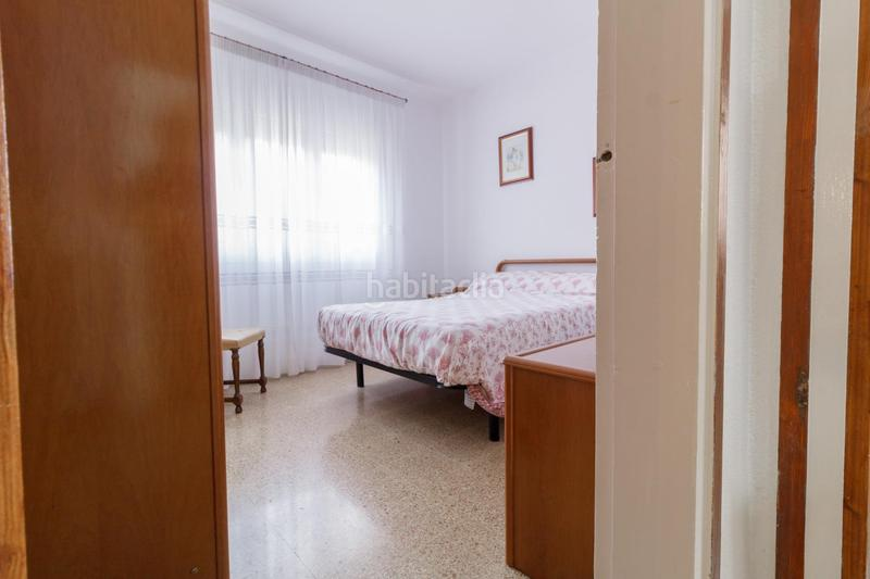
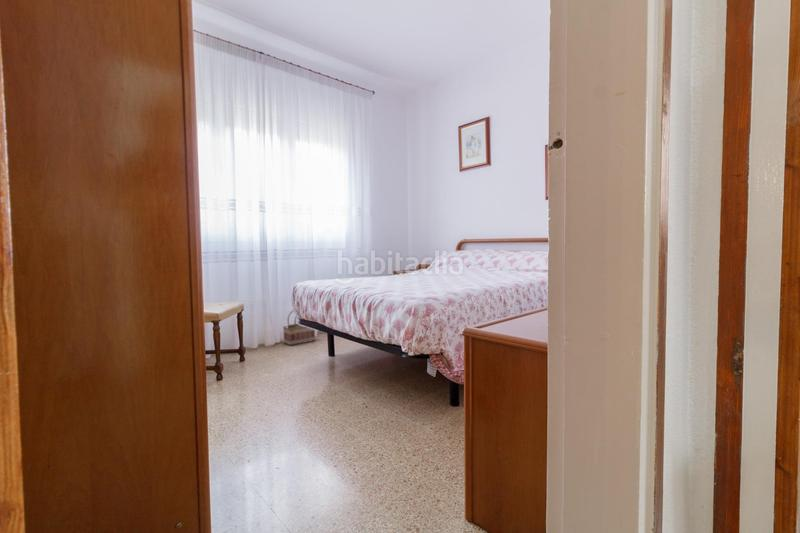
+ basket [282,310,316,346]
